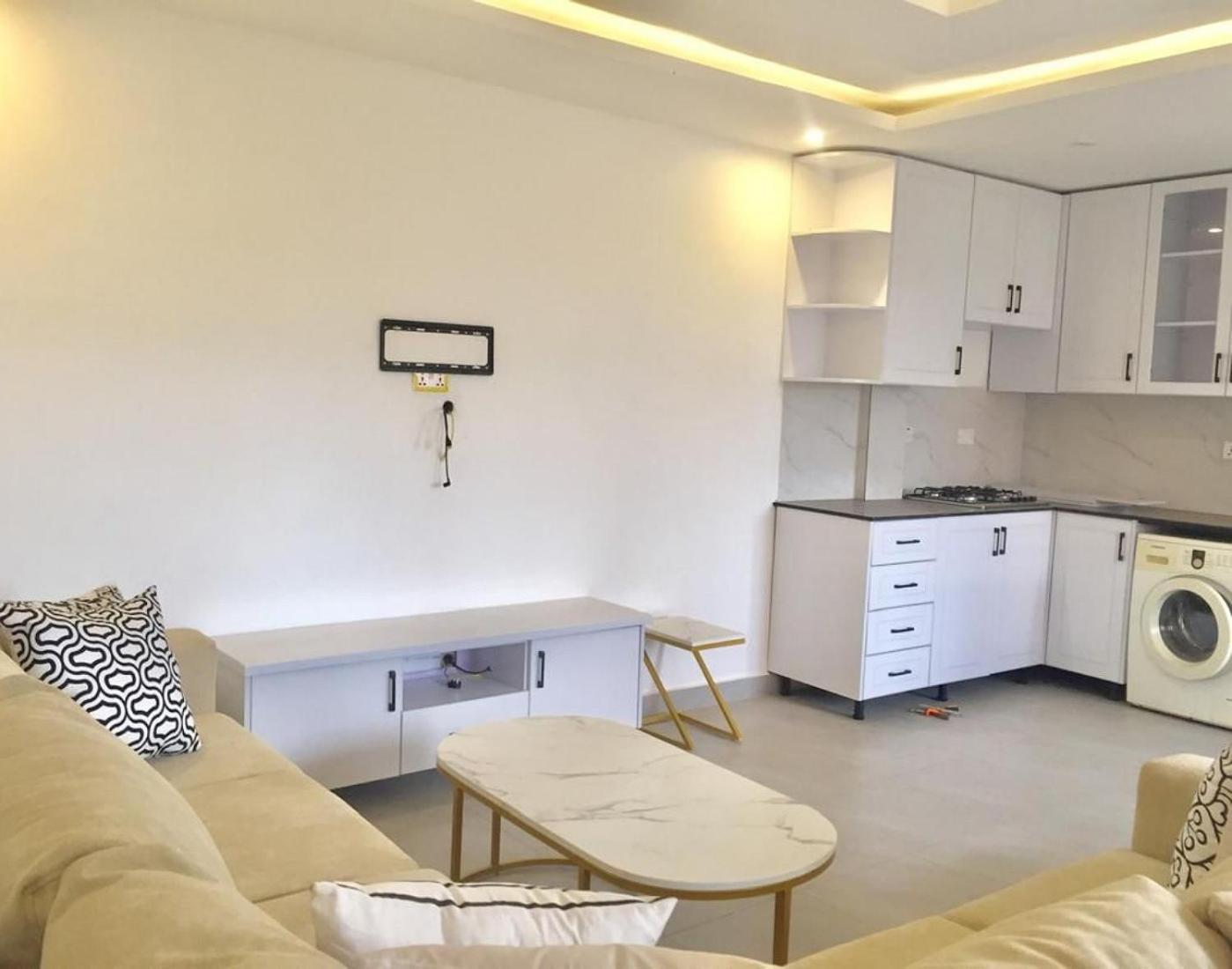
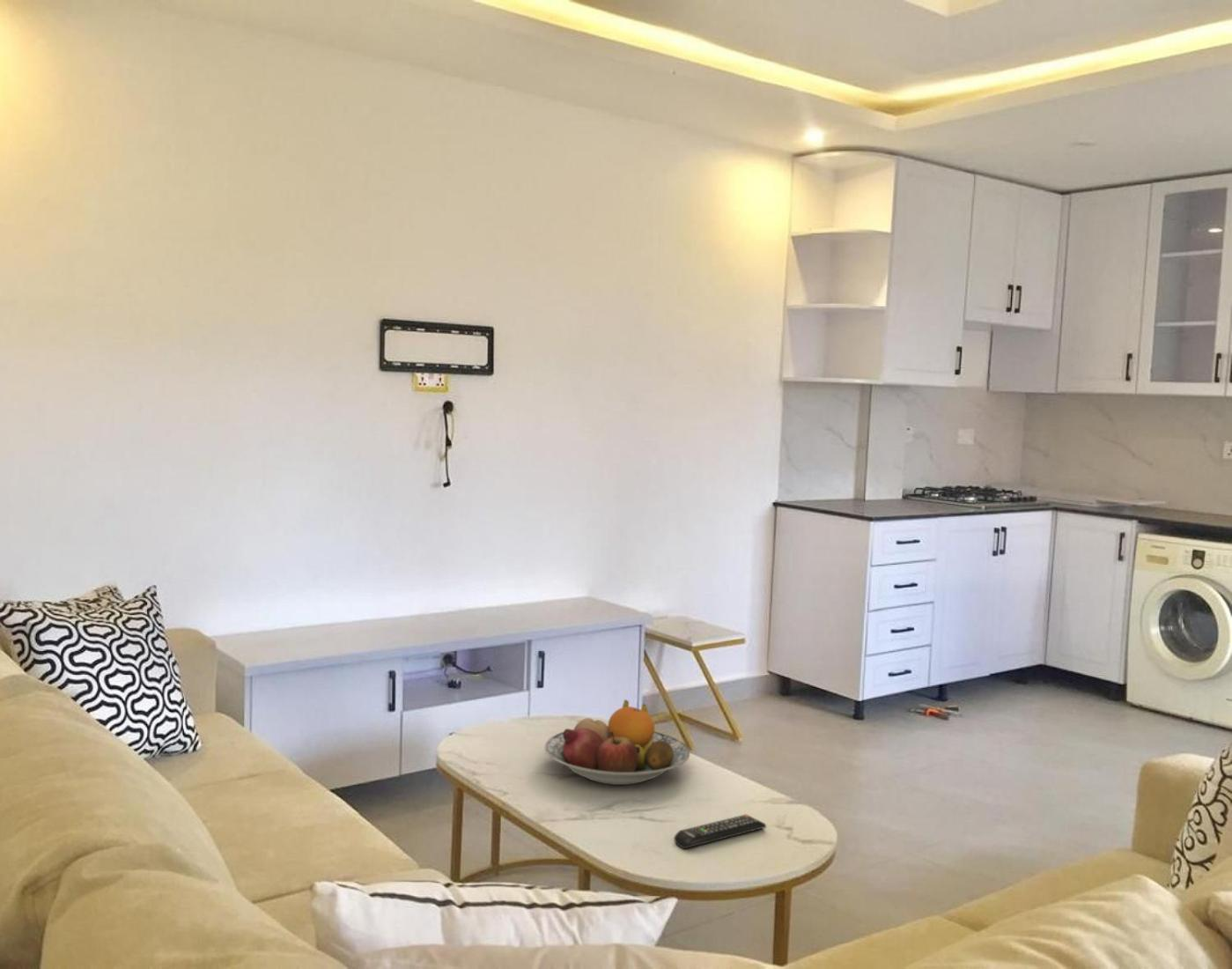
+ fruit bowl [543,699,690,786]
+ remote control [674,813,767,849]
